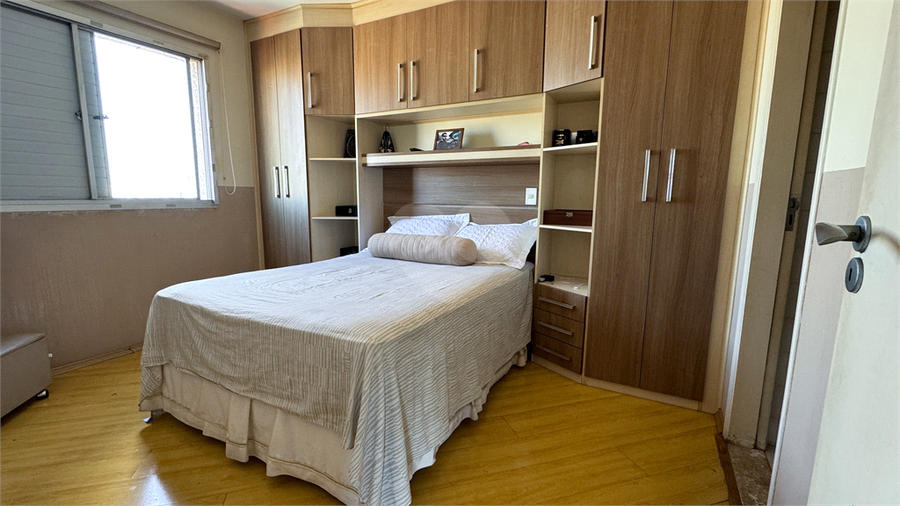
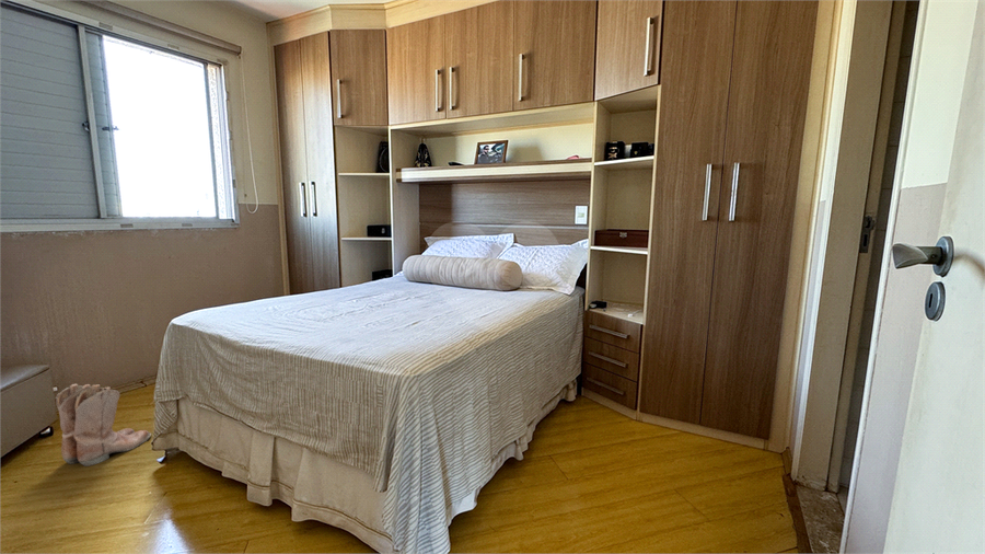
+ boots [54,383,152,468]
